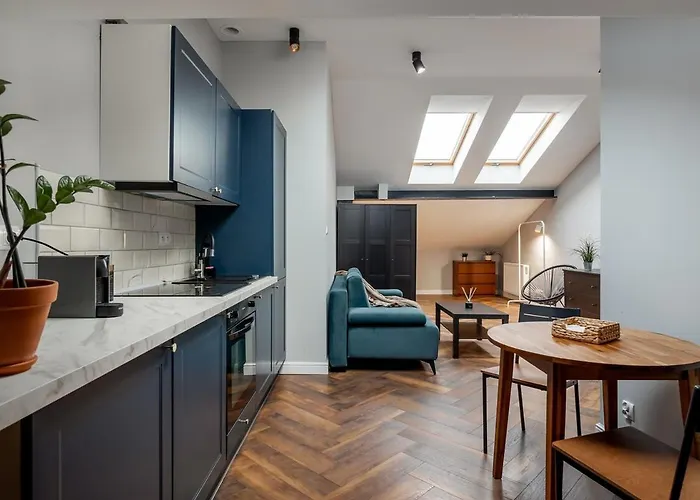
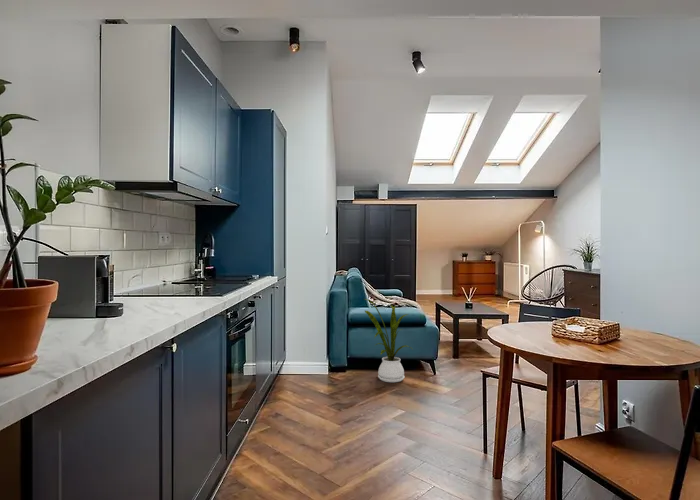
+ house plant [364,298,414,383]
